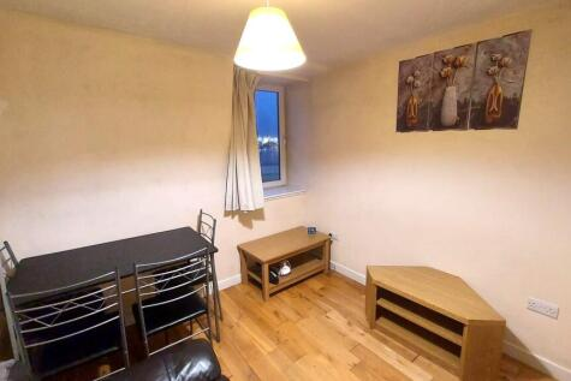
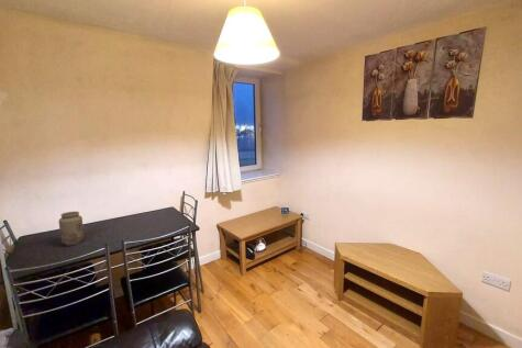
+ vase [57,211,85,246]
